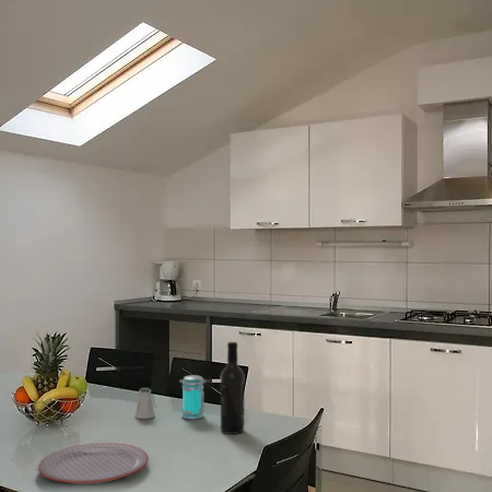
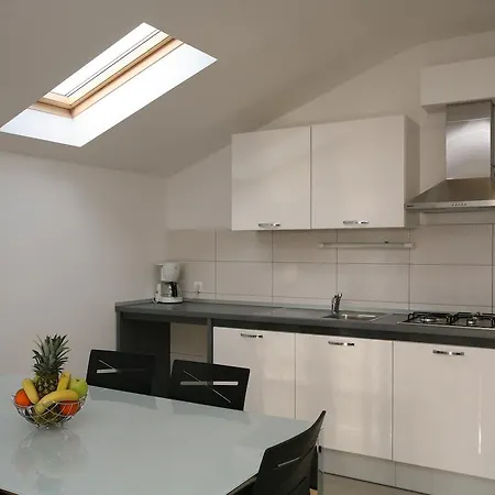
- plate [37,442,150,485]
- jar [180,374,204,420]
- wine bottle [220,341,246,435]
- saltshaker [134,387,155,420]
